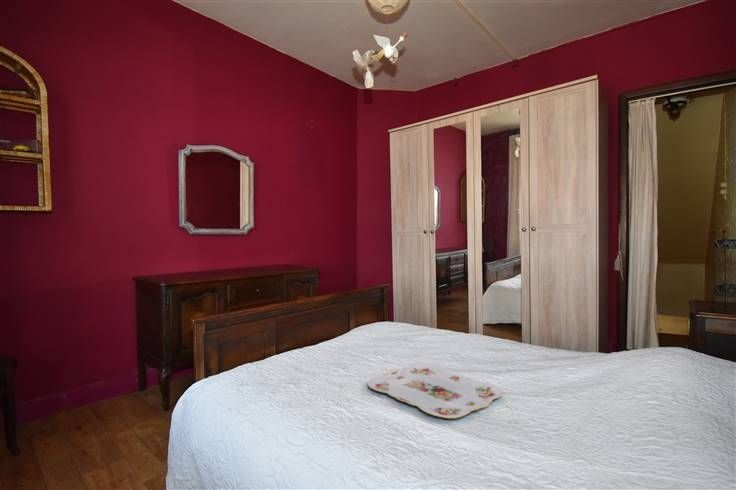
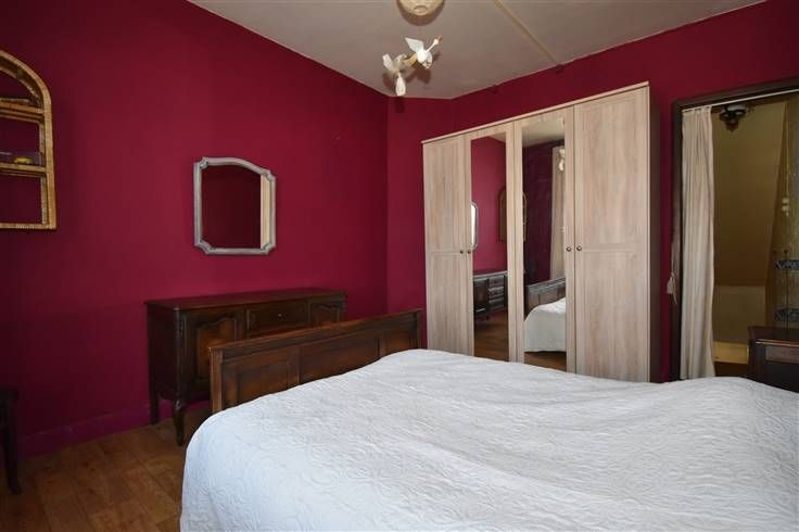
- serving tray [366,364,504,419]
